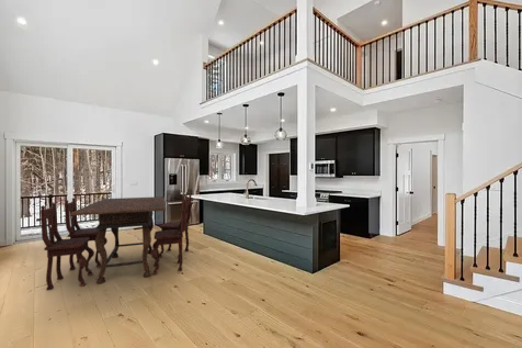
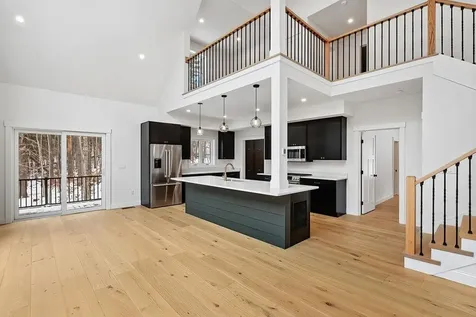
- dining table [39,194,192,291]
